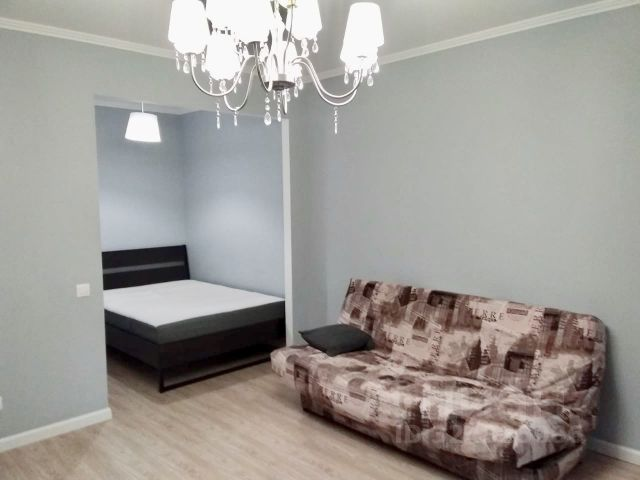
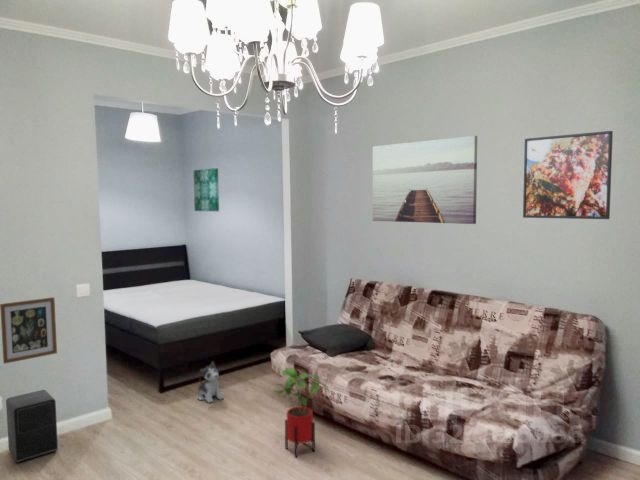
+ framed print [522,130,614,220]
+ house plant [267,367,331,458]
+ wall art [372,135,478,225]
+ plush toy [197,360,225,404]
+ wall art [0,296,58,365]
+ wall art [193,167,220,212]
+ speaker [5,389,59,464]
